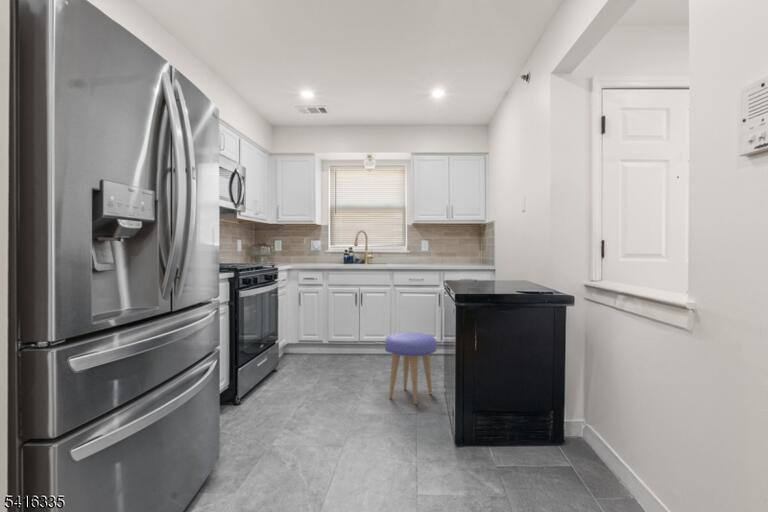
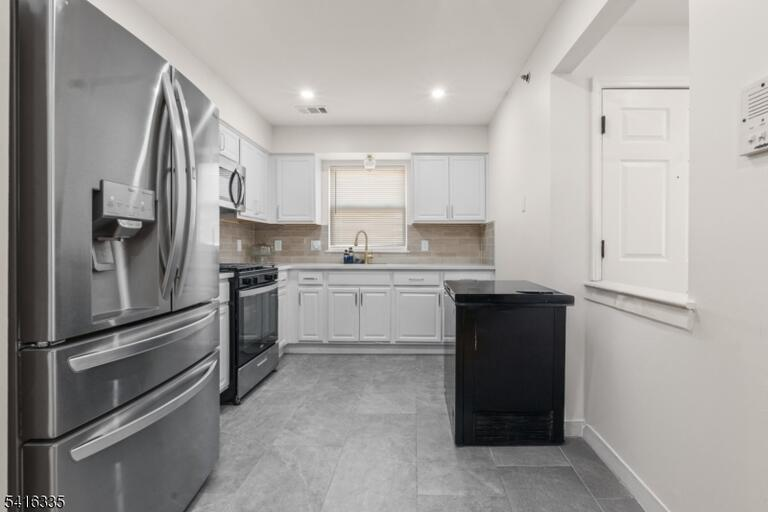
- stool [384,331,437,405]
